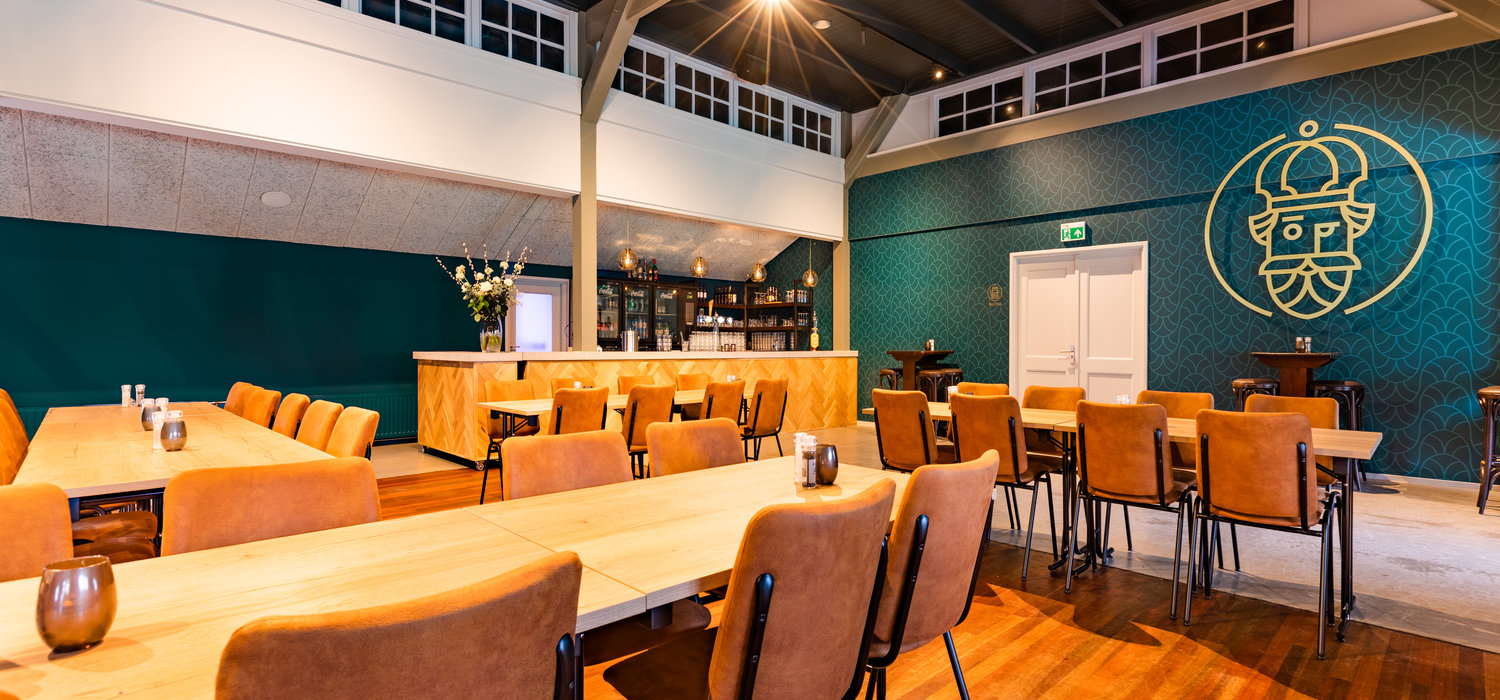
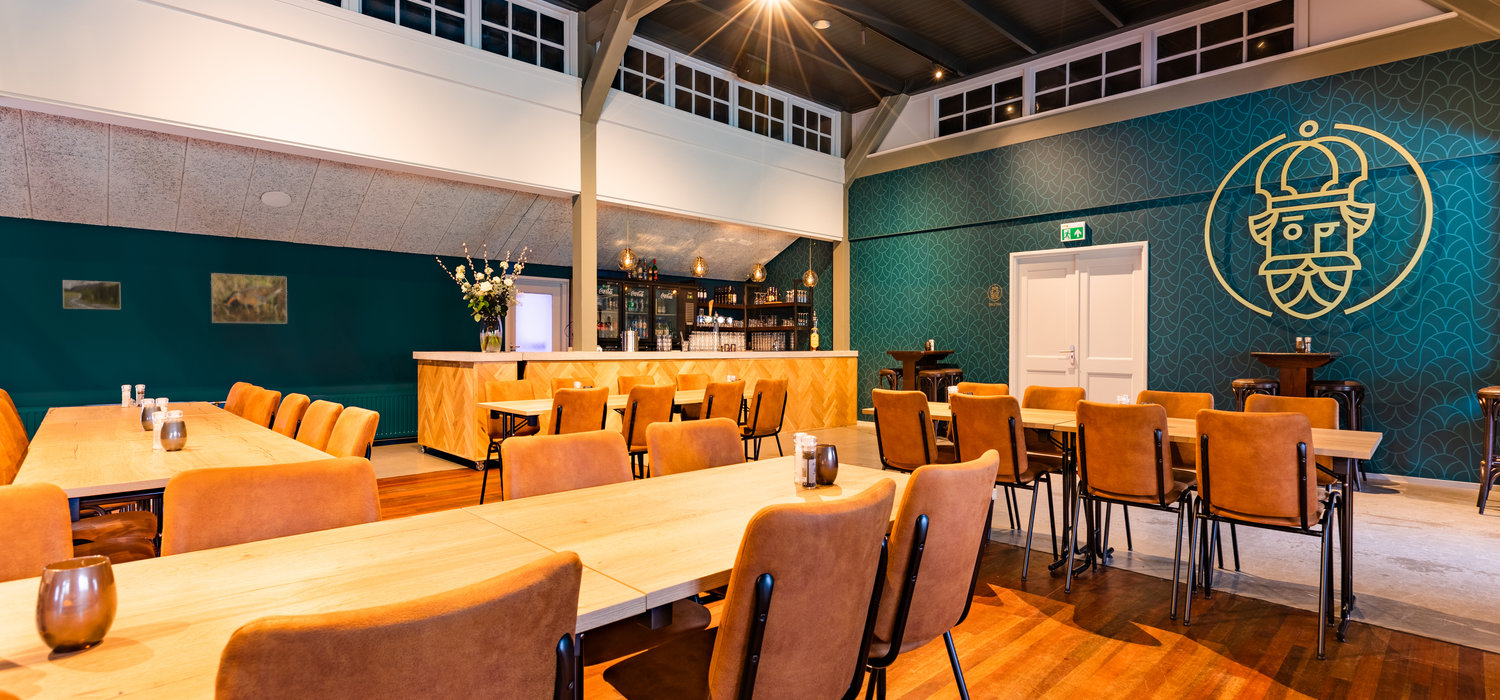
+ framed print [62,279,122,310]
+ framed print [210,272,288,324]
